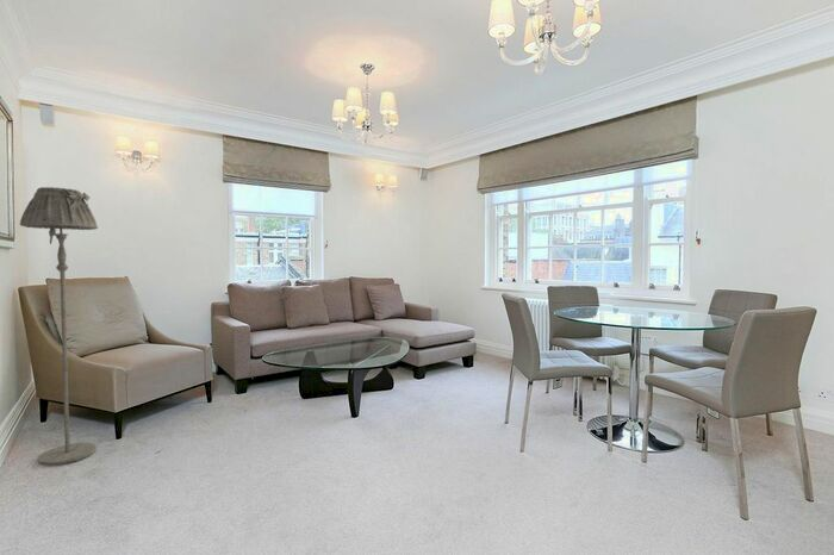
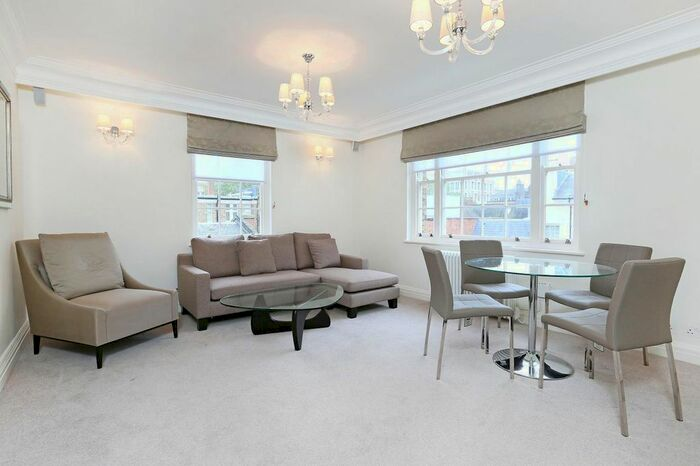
- floor lamp [19,186,99,467]
